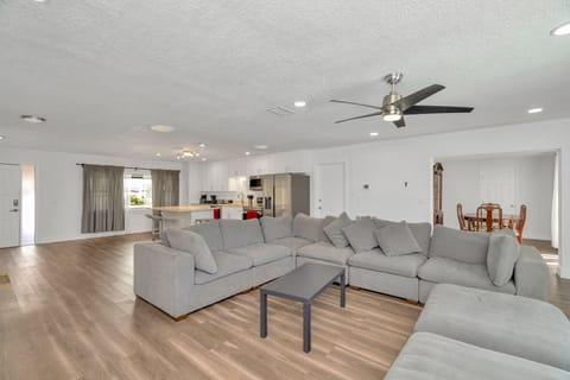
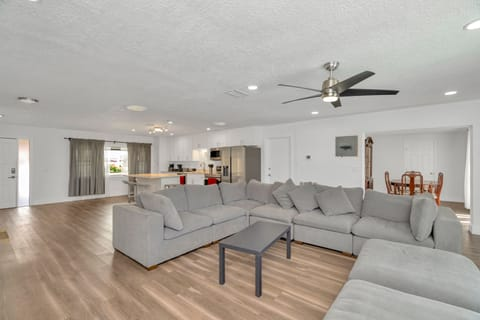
+ wall art [334,134,359,158]
